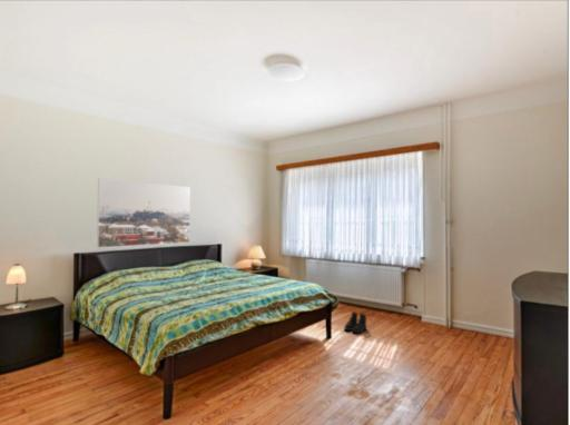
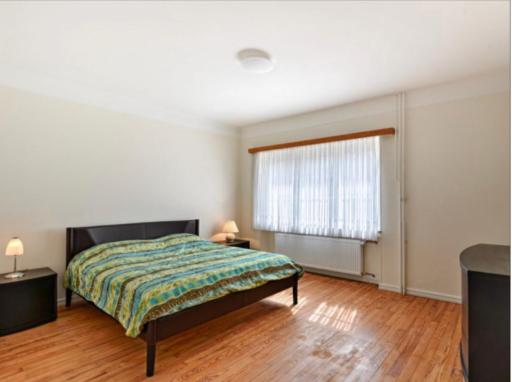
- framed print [96,177,191,249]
- boots [343,310,367,335]
